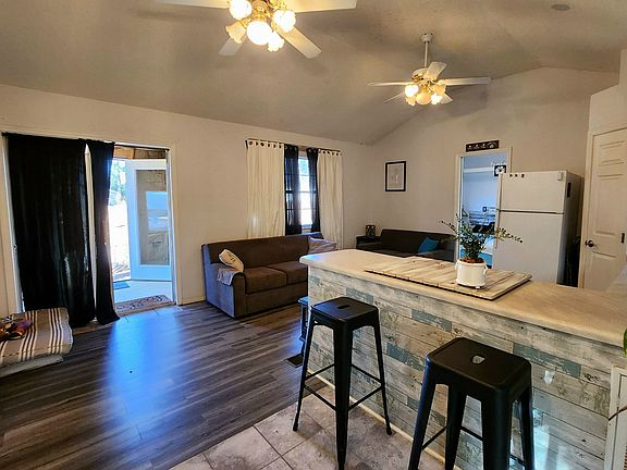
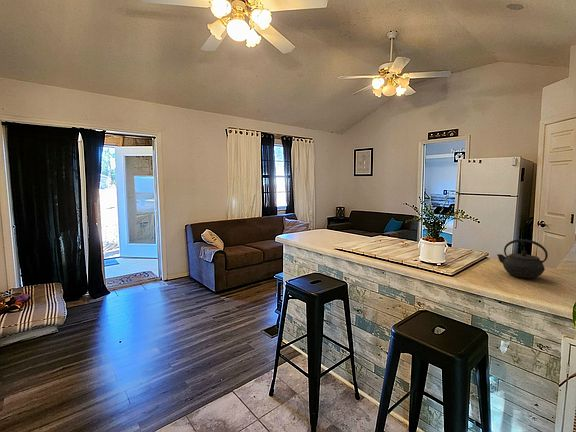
+ kettle [496,238,549,279]
